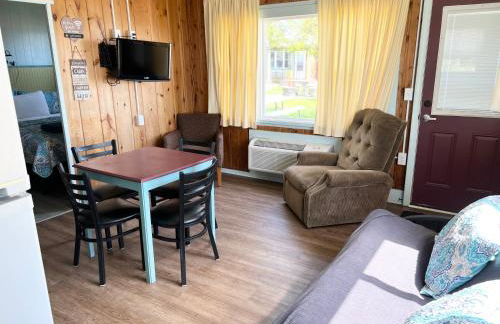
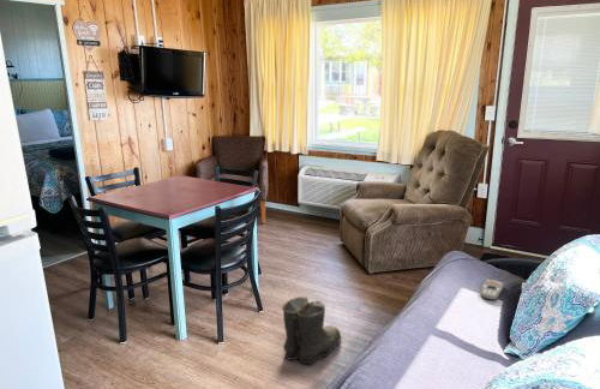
+ boots [281,295,343,365]
+ remote control [479,279,505,301]
